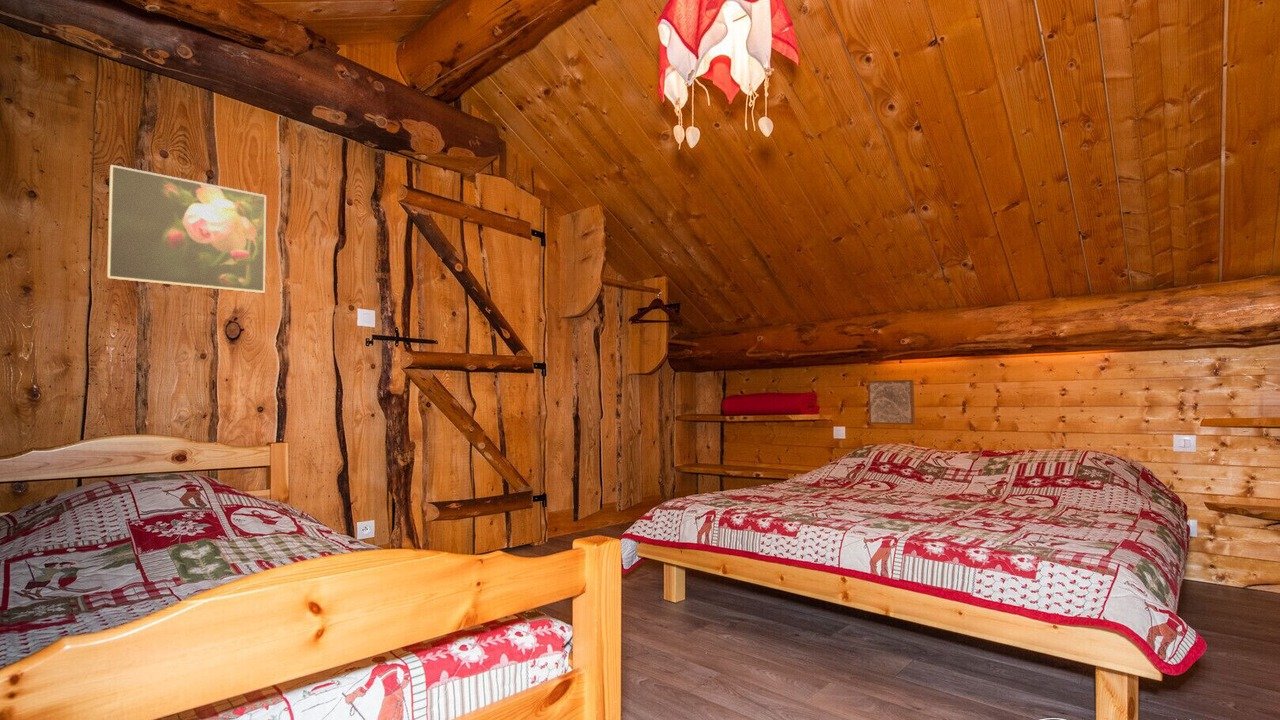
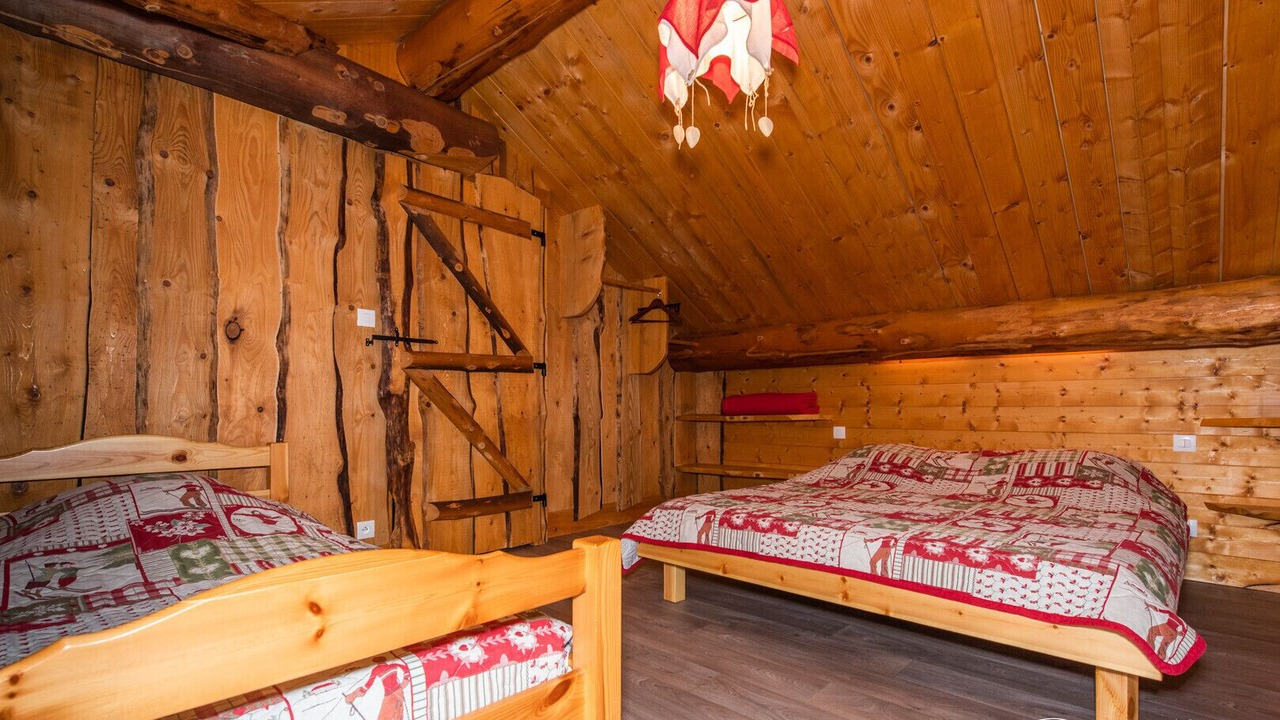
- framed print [106,164,267,294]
- wall art [867,379,916,426]
